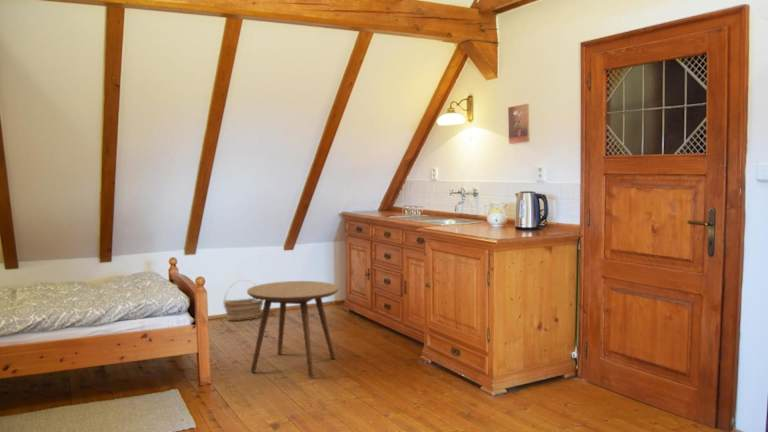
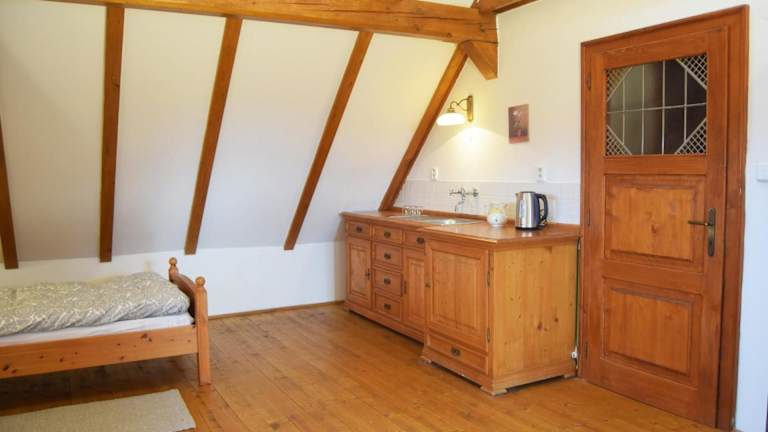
- basket [222,279,264,322]
- side table [246,280,340,378]
